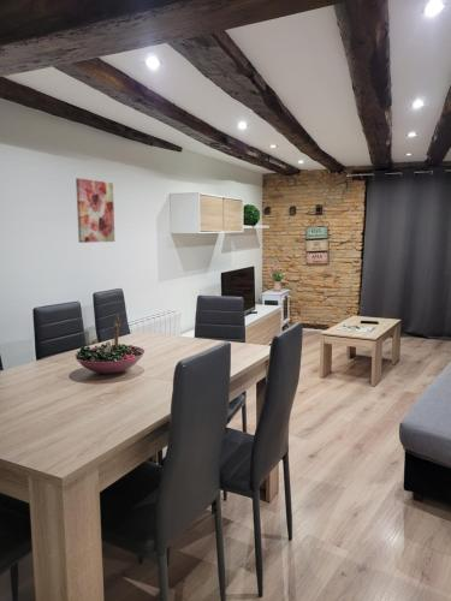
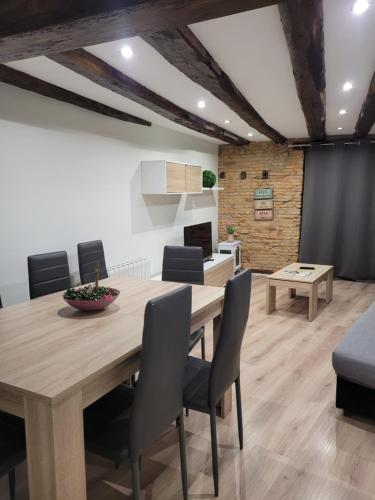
- wall art [75,177,115,244]
